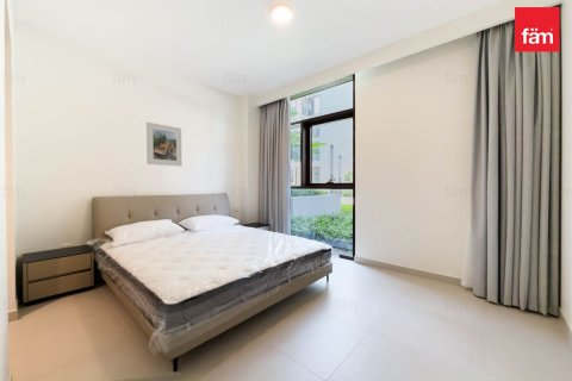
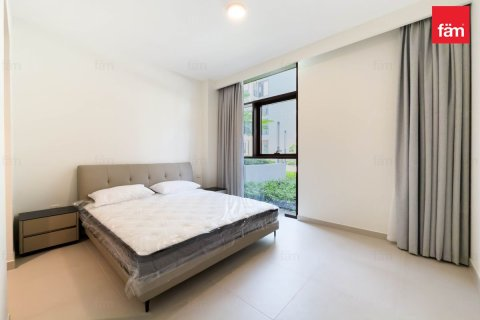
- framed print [145,121,184,168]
